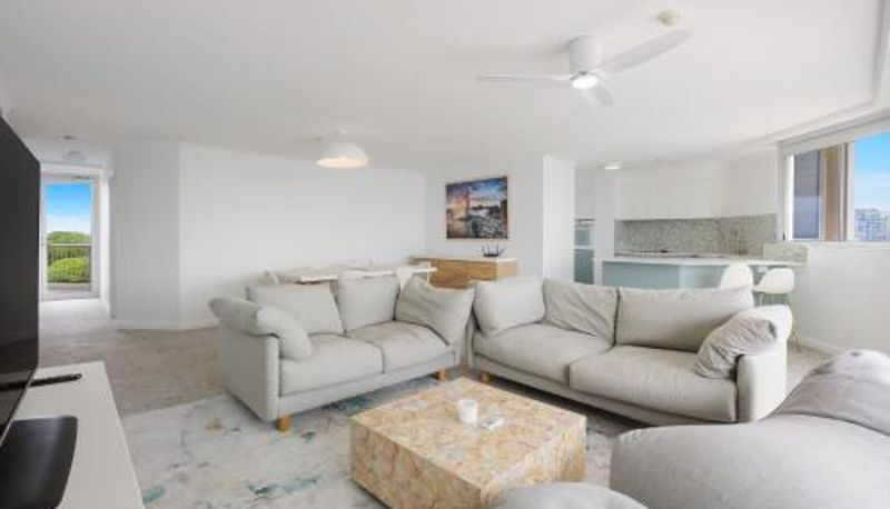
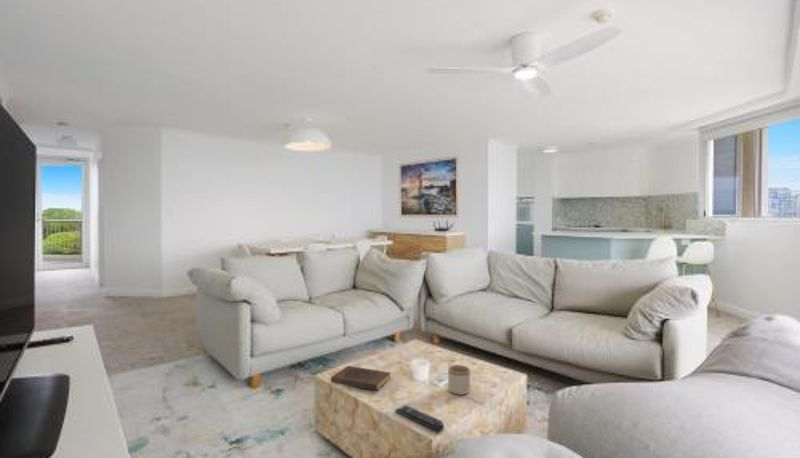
+ mug [447,364,471,396]
+ remote control [394,404,445,432]
+ book [330,365,391,392]
